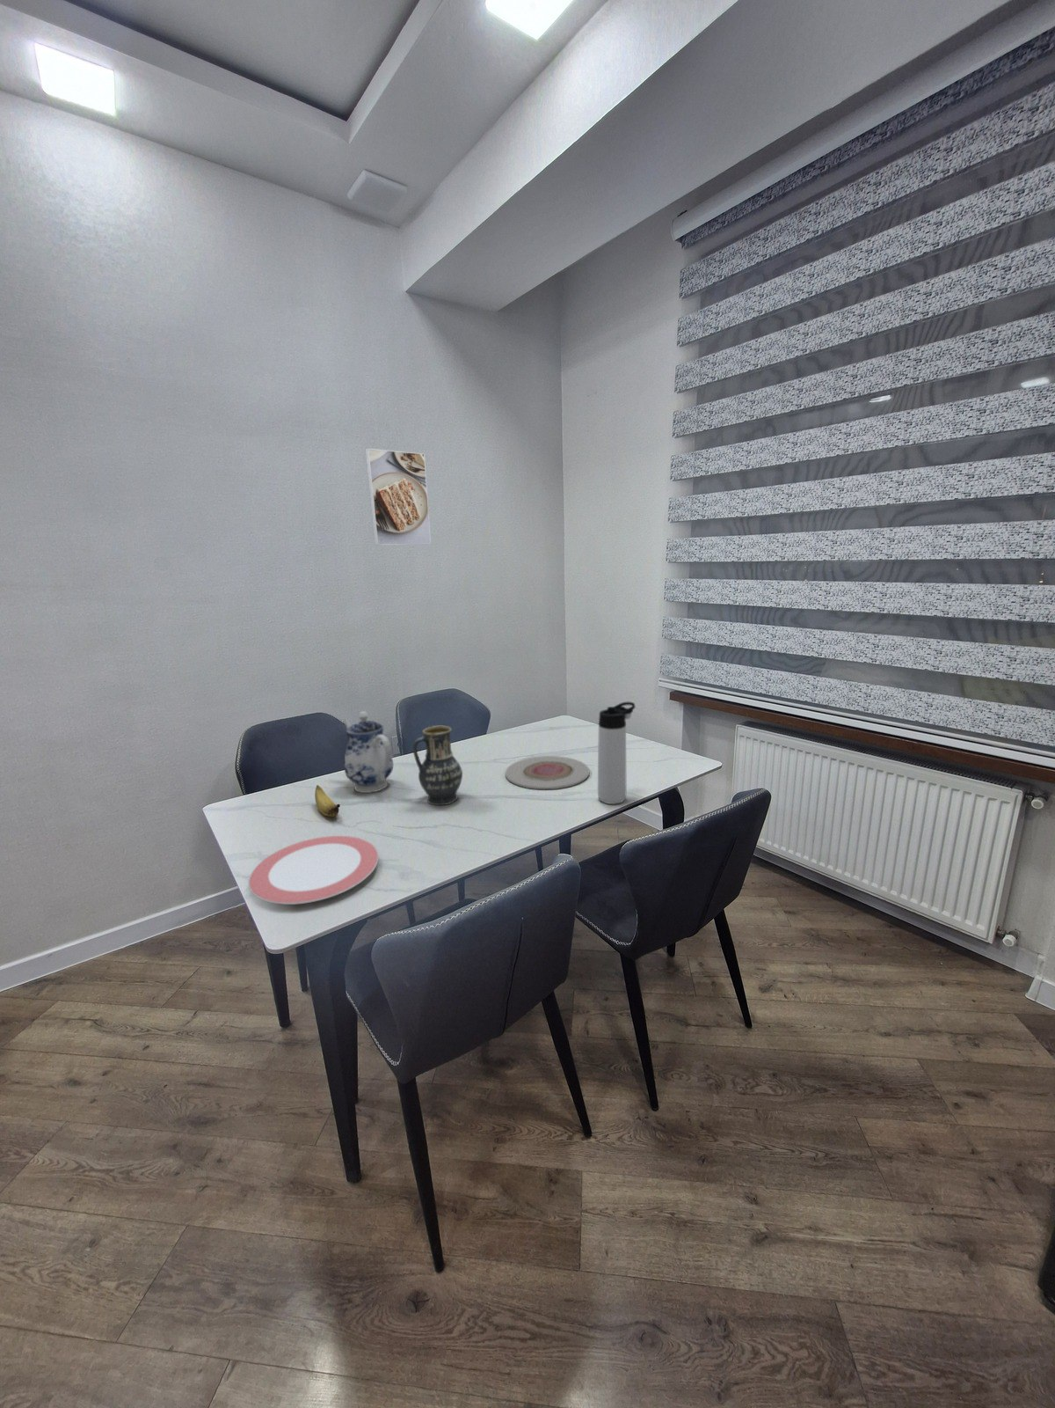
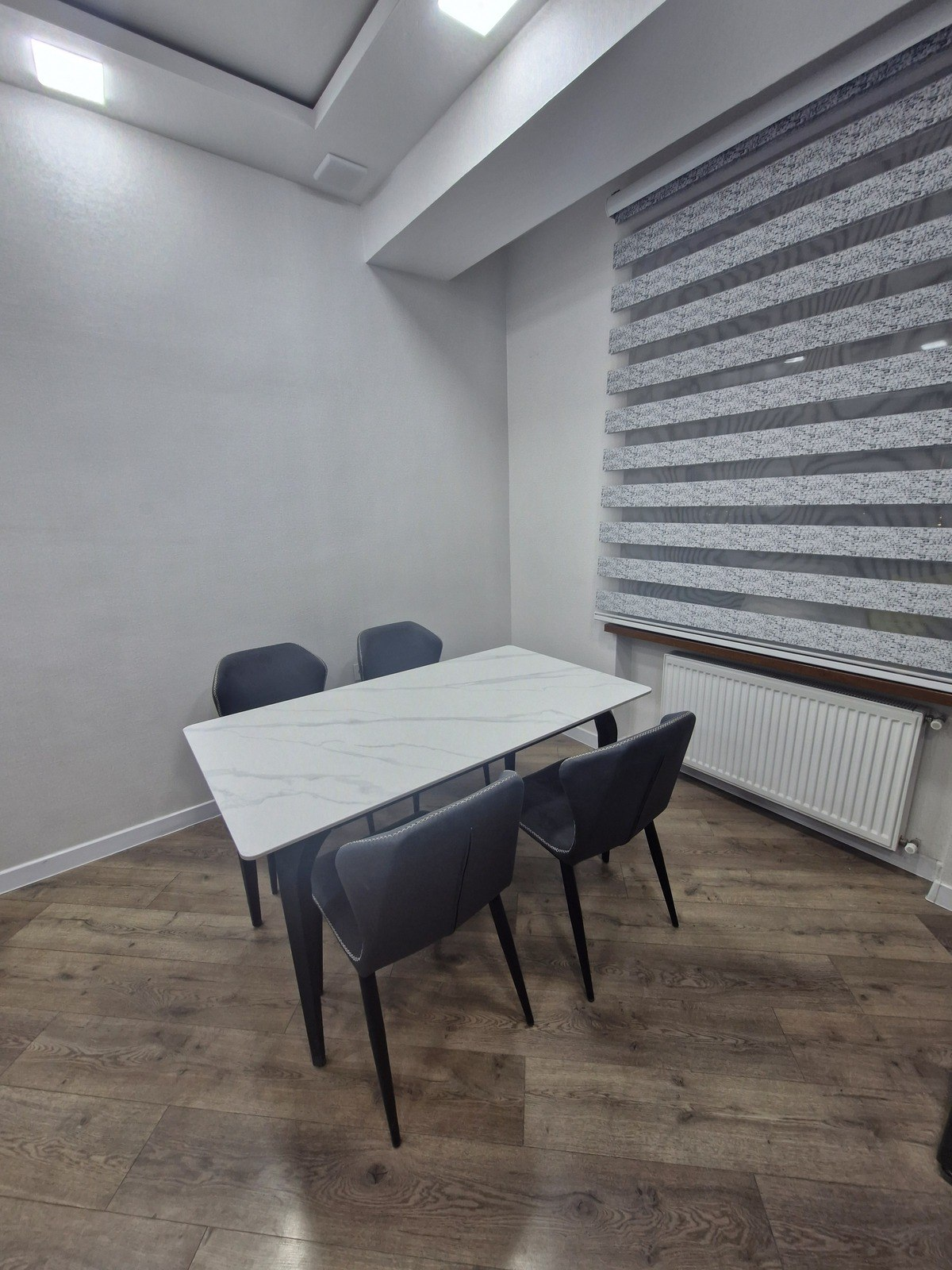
- thermos bottle [597,702,636,805]
- vase [411,725,463,806]
- banana [314,785,341,817]
- teapot [342,711,393,794]
- plate [504,755,590,790]
- plate [248,835,380,906]
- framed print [365,448,432,547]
